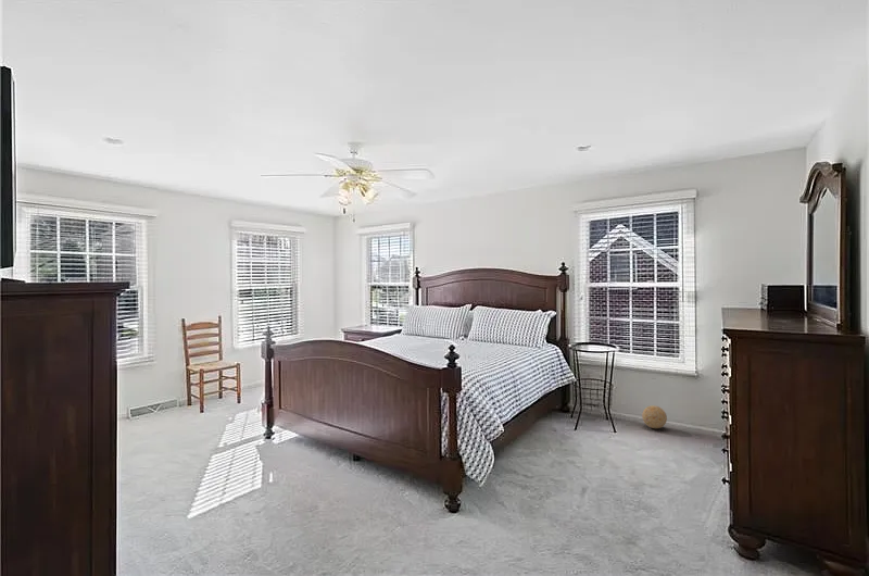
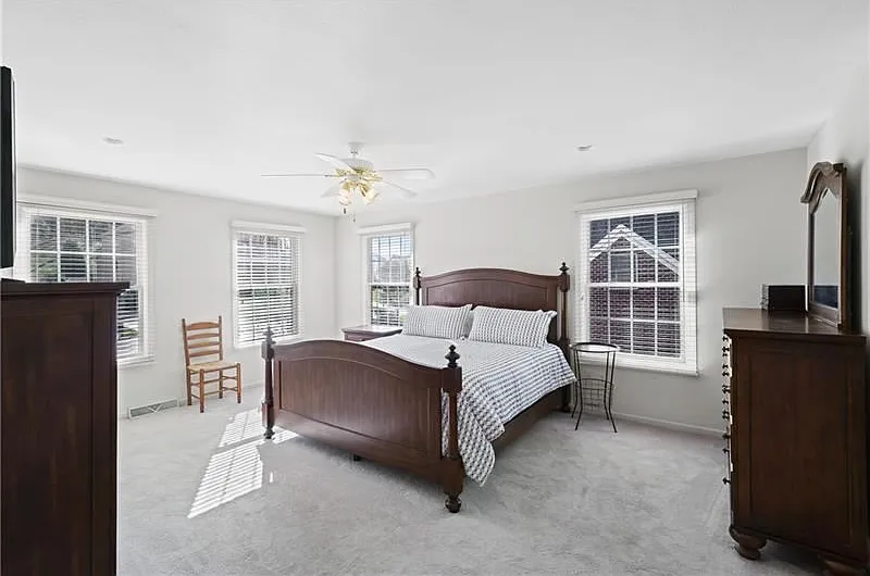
- decorative ball [641,404,668,429]
